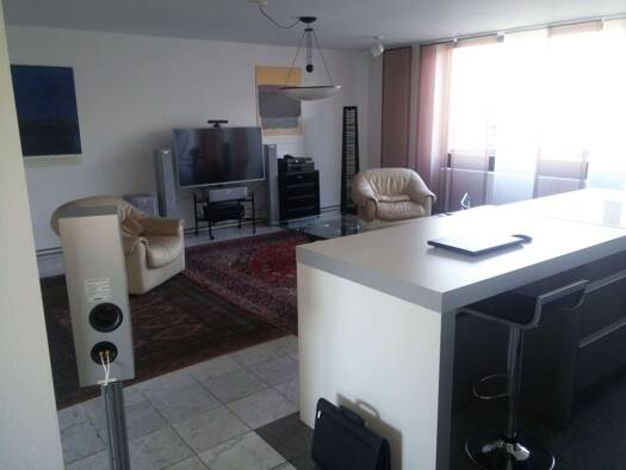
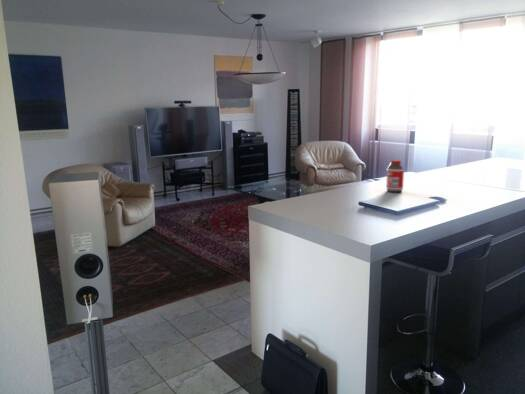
+ bottle [385,159,405,193]
